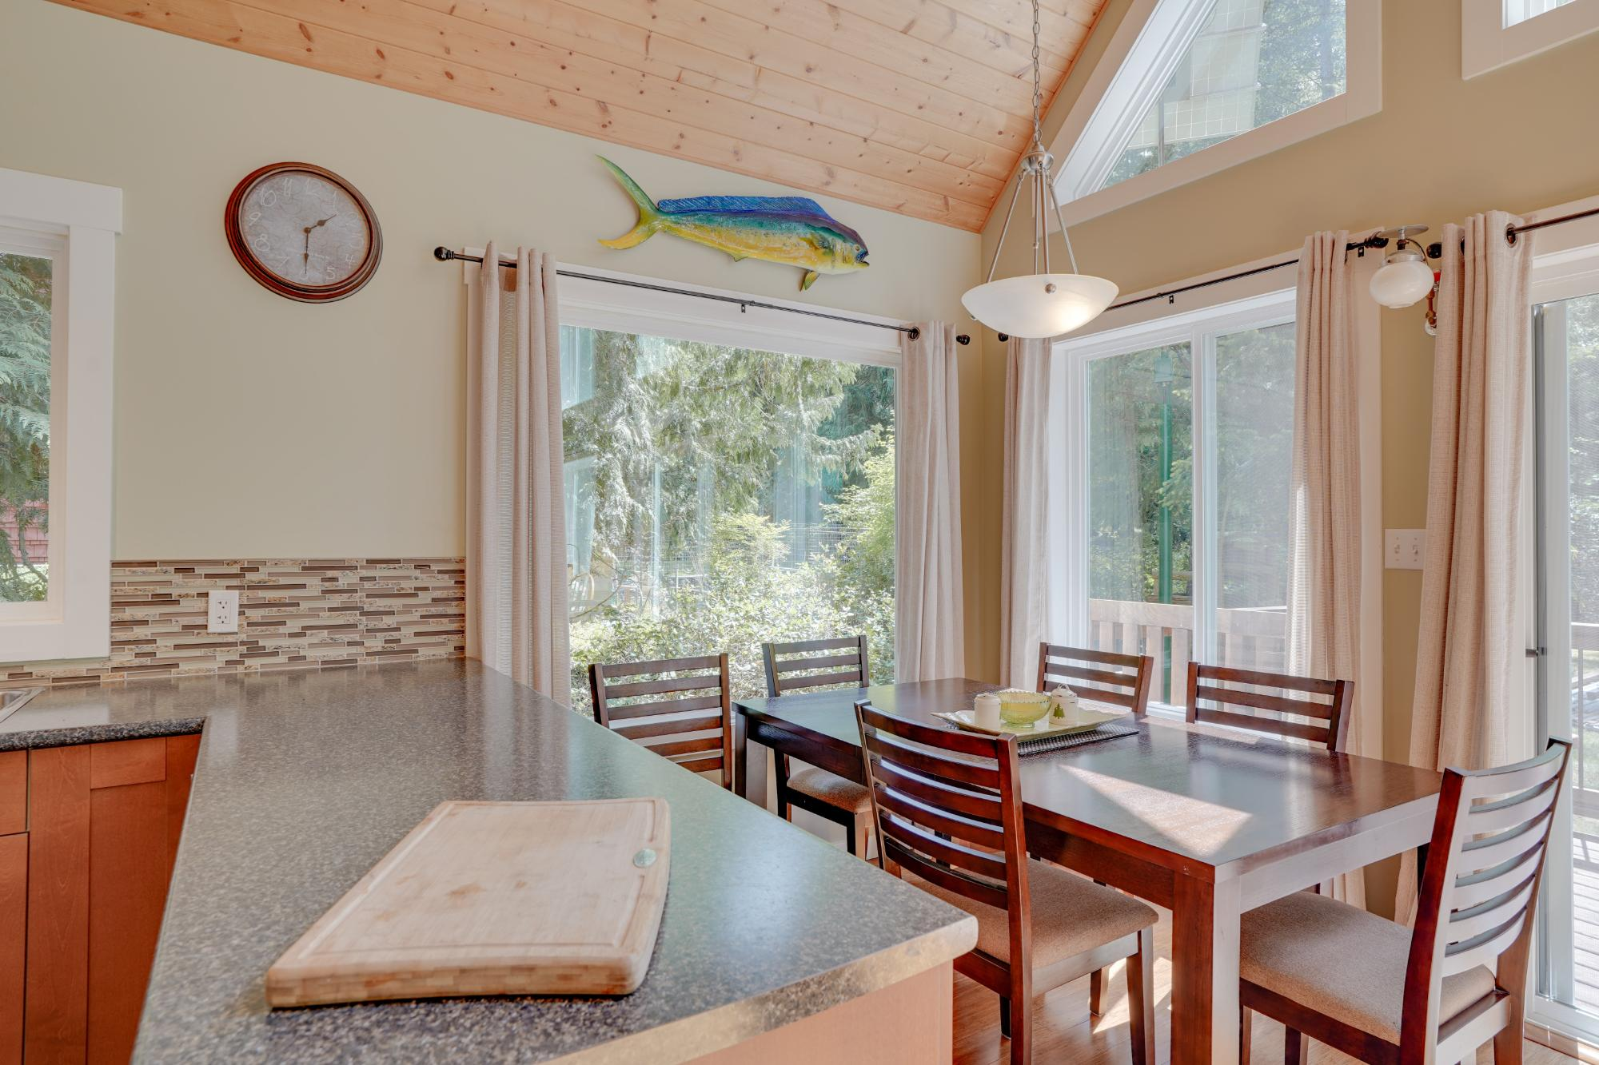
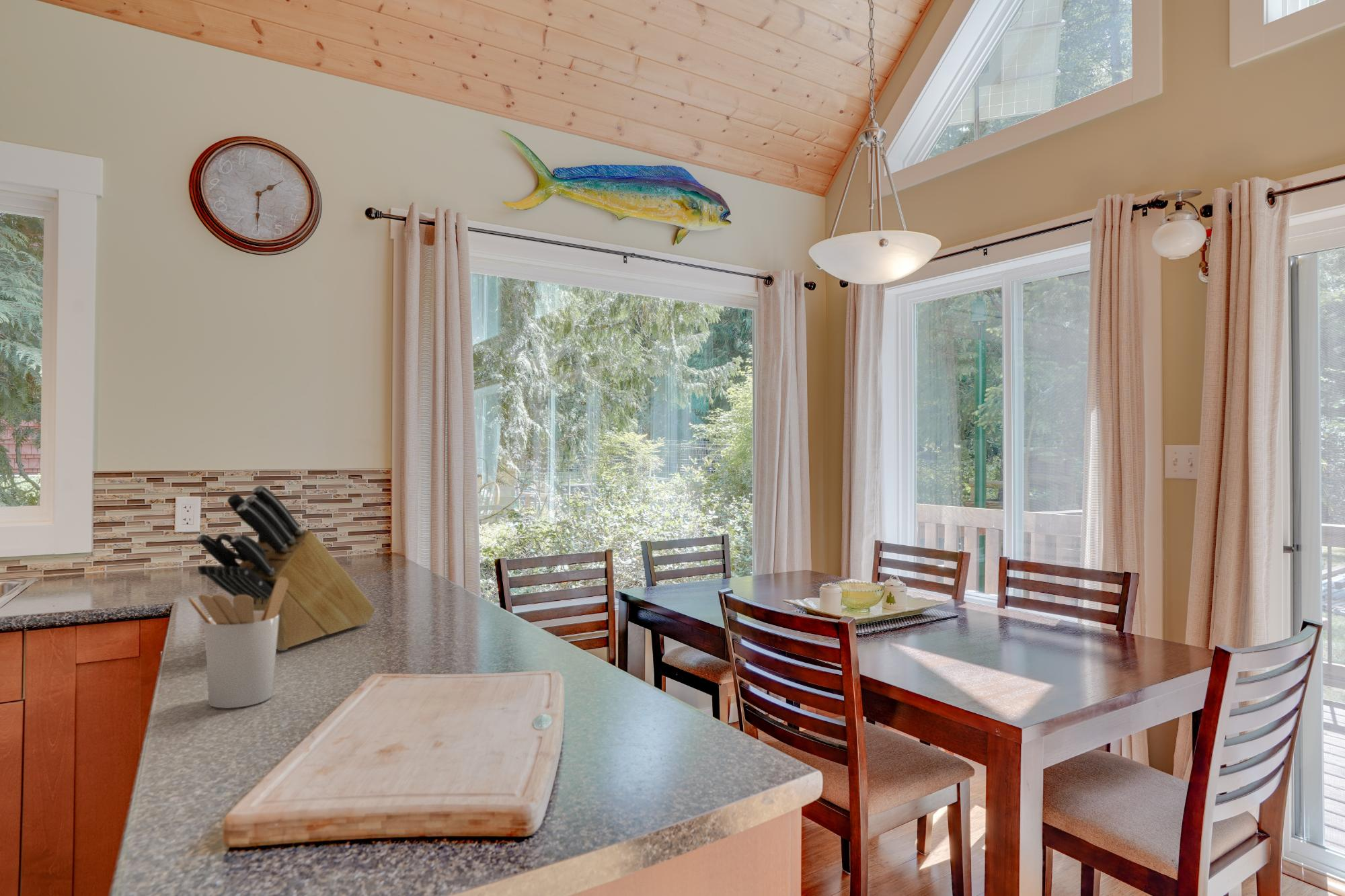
+ knife block [196,484,376,651]
+ utensil holder [188,577,289,709]
